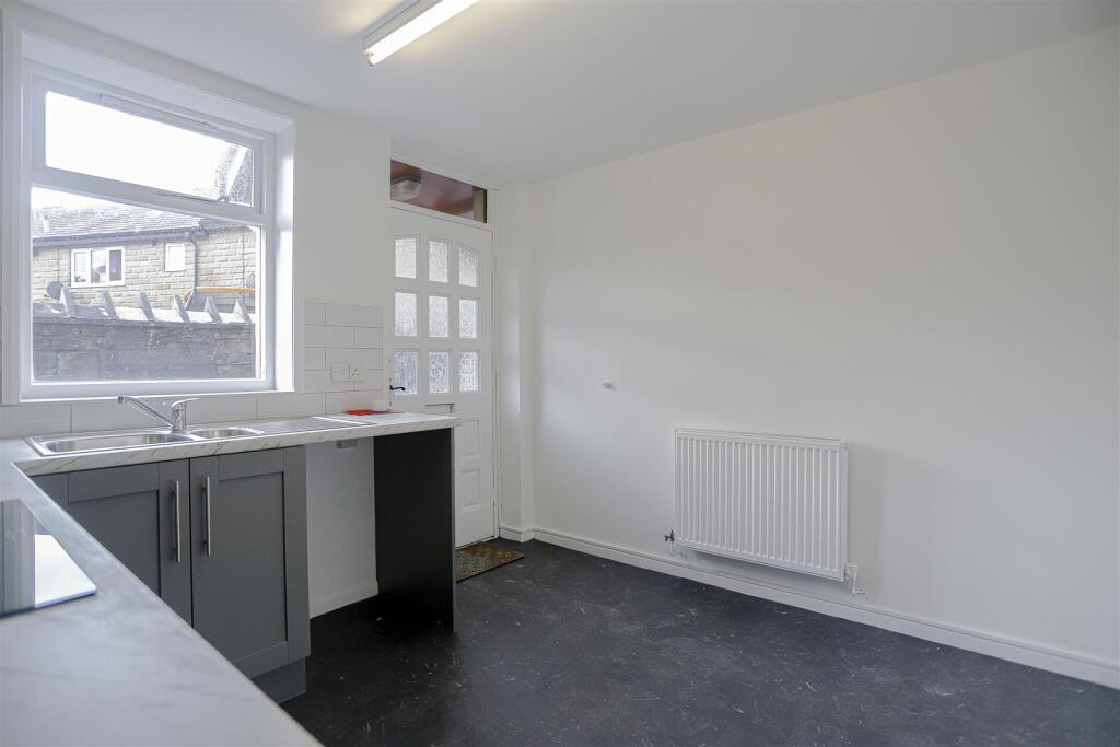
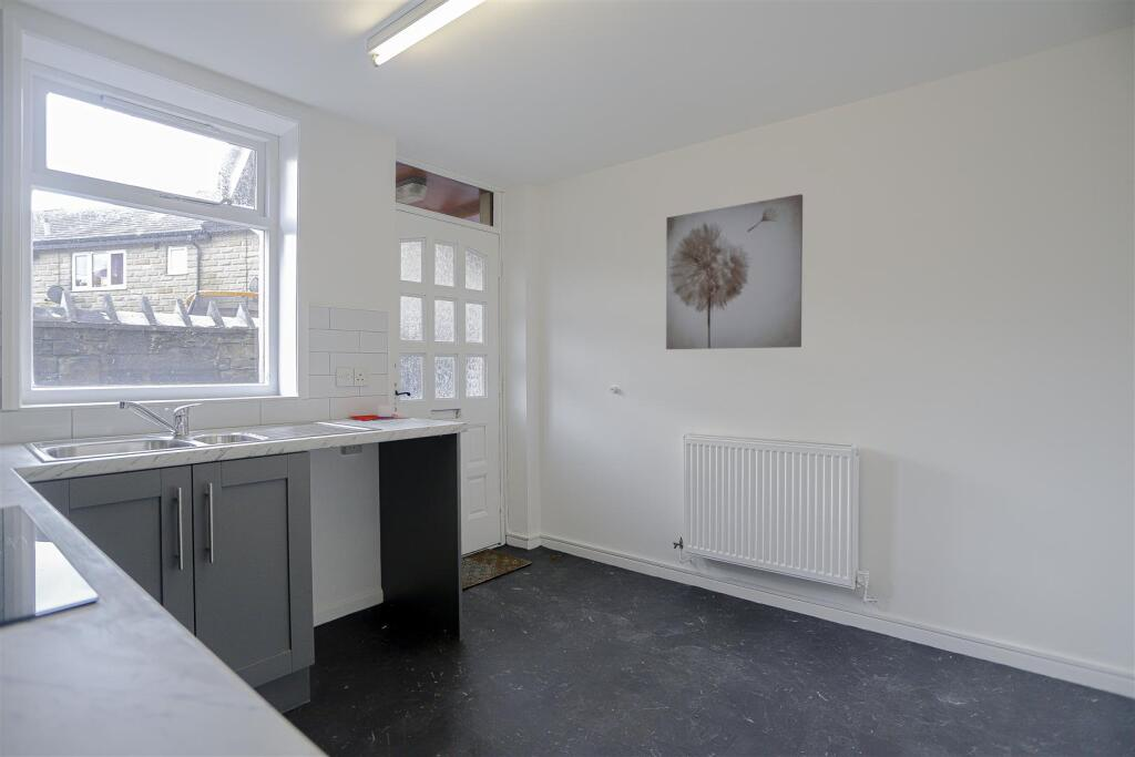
+ wall art [665,193,804,350]
